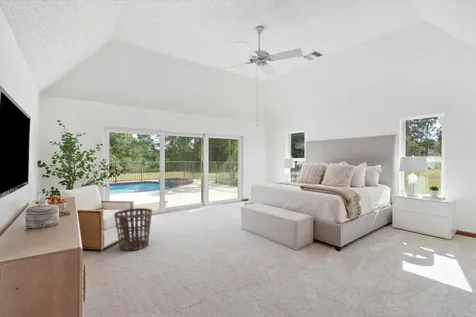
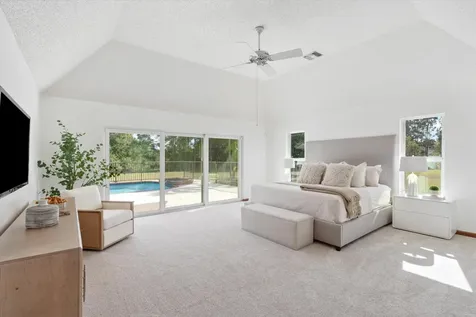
- basket [113,207,153,251]
